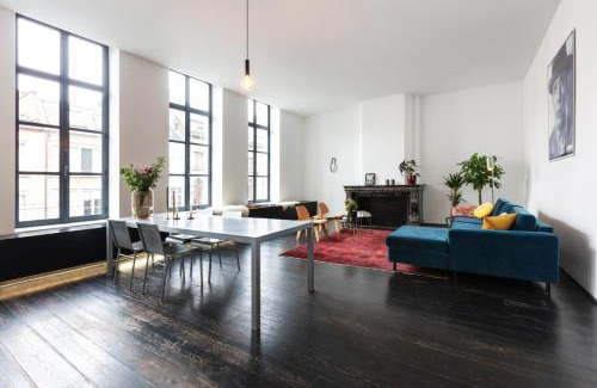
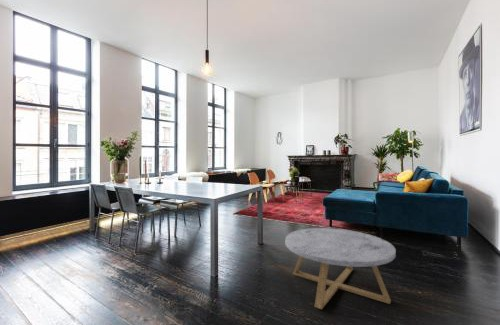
+ coffee table [284,227,397,310]
